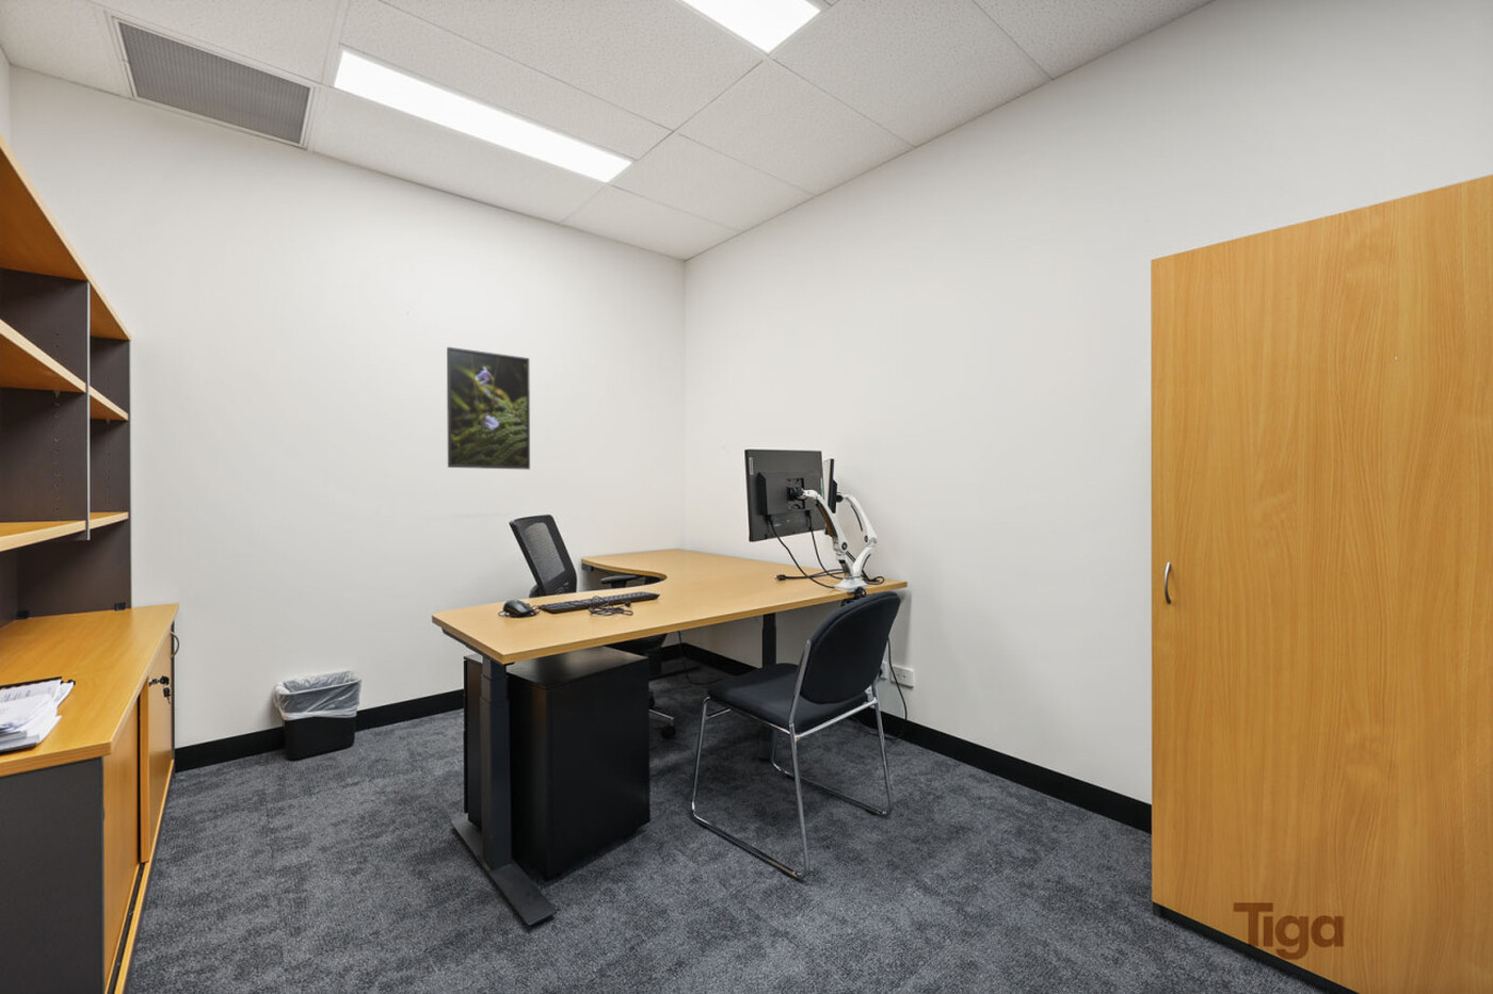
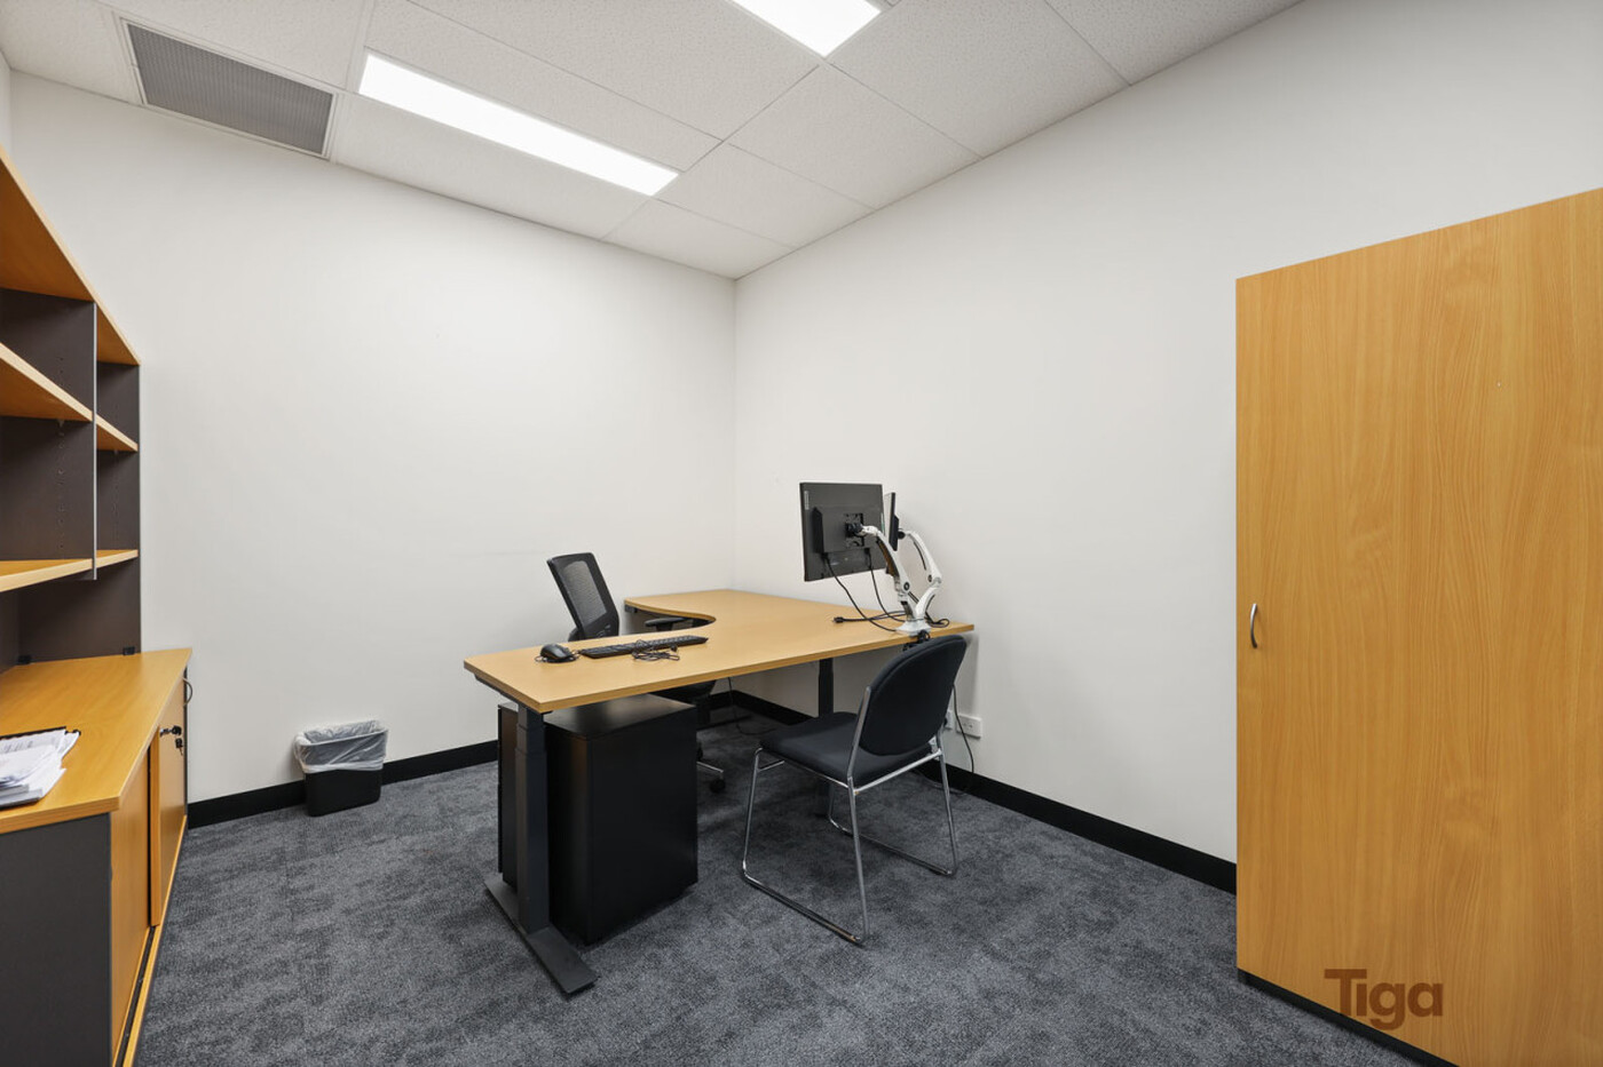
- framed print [446,346,531,470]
